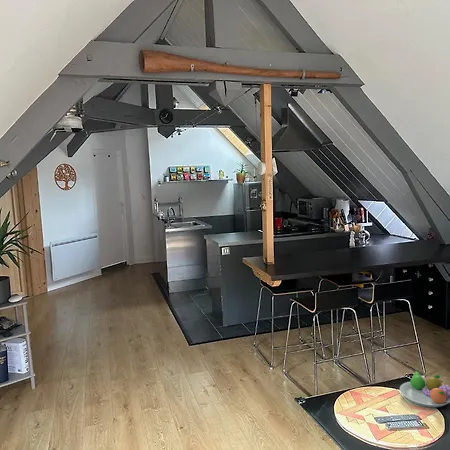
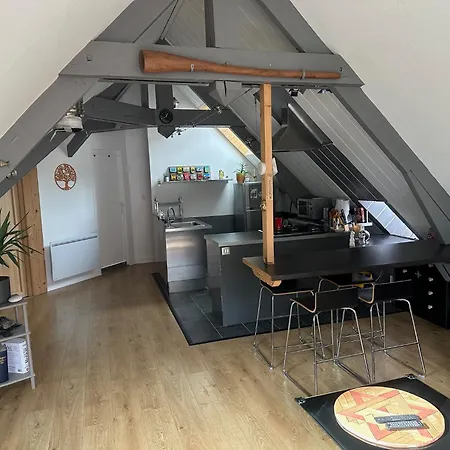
- fruit bowl [399,369,450,408]
